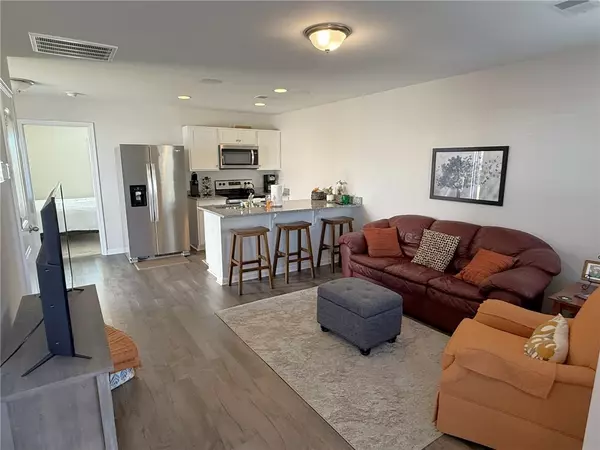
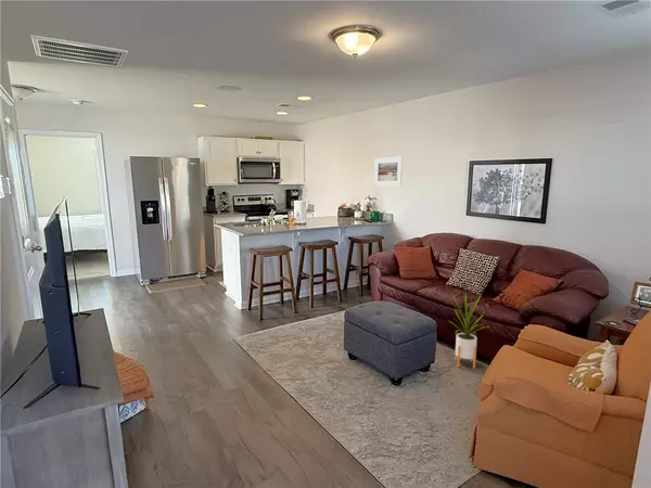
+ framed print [373,156,404,187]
+ house plant [448,292,490,370]
